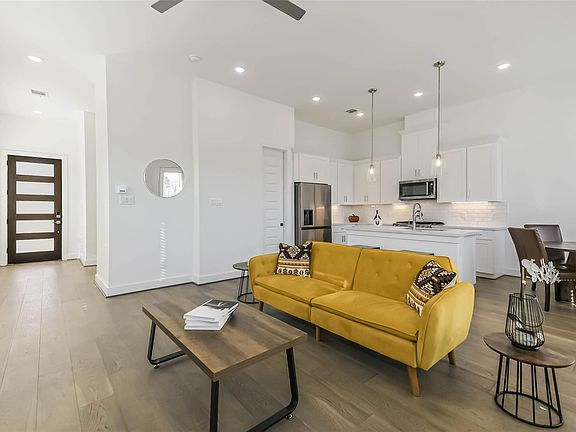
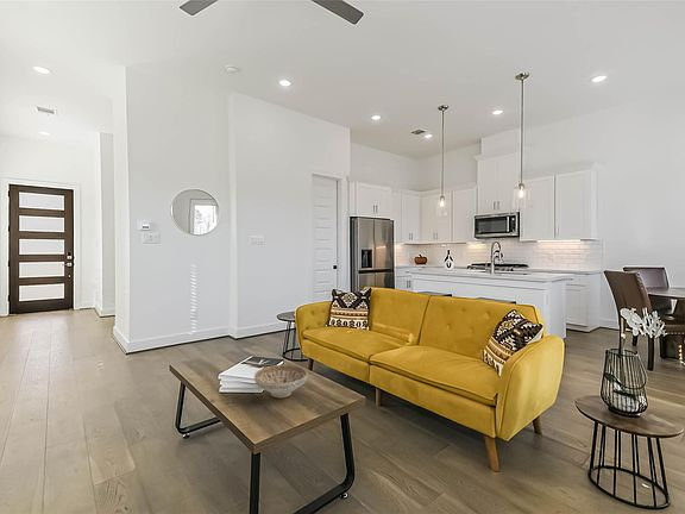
+ decorative bowl [253,364,308,399]
